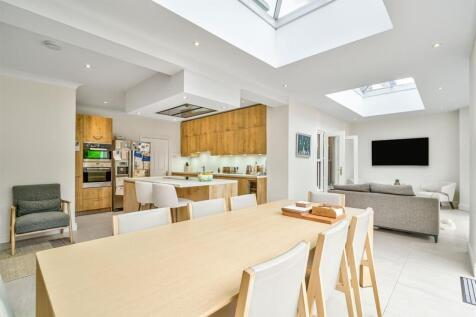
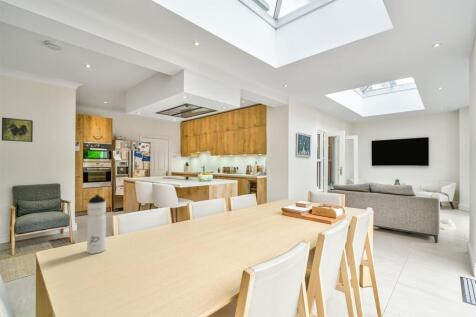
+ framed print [1,116,34,143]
+ water bottle [86,193,107,255]
